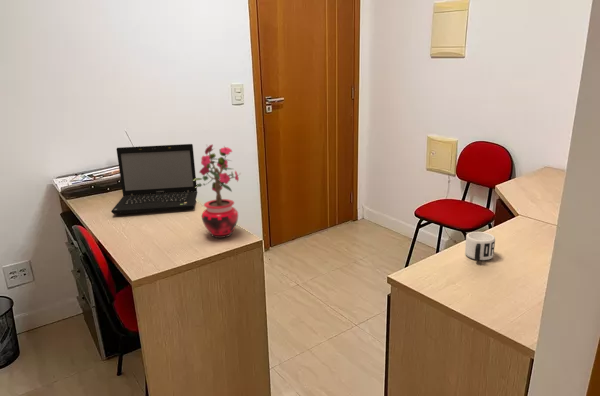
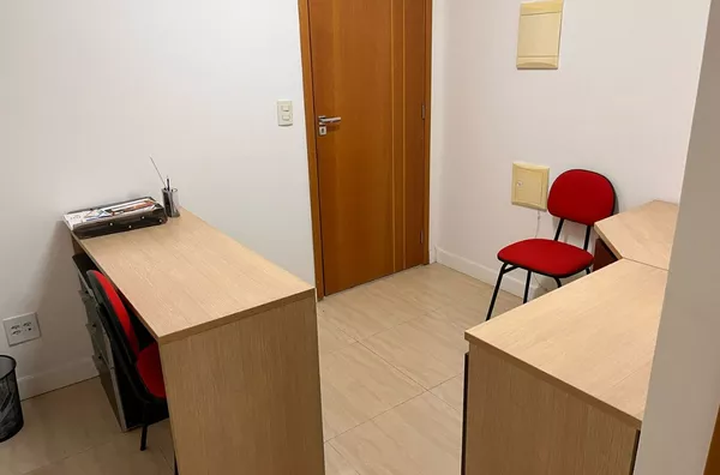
- mug [464,231,496,261]
- laptop [110,143,198,215]
- potted plant [193,143,242,239]
